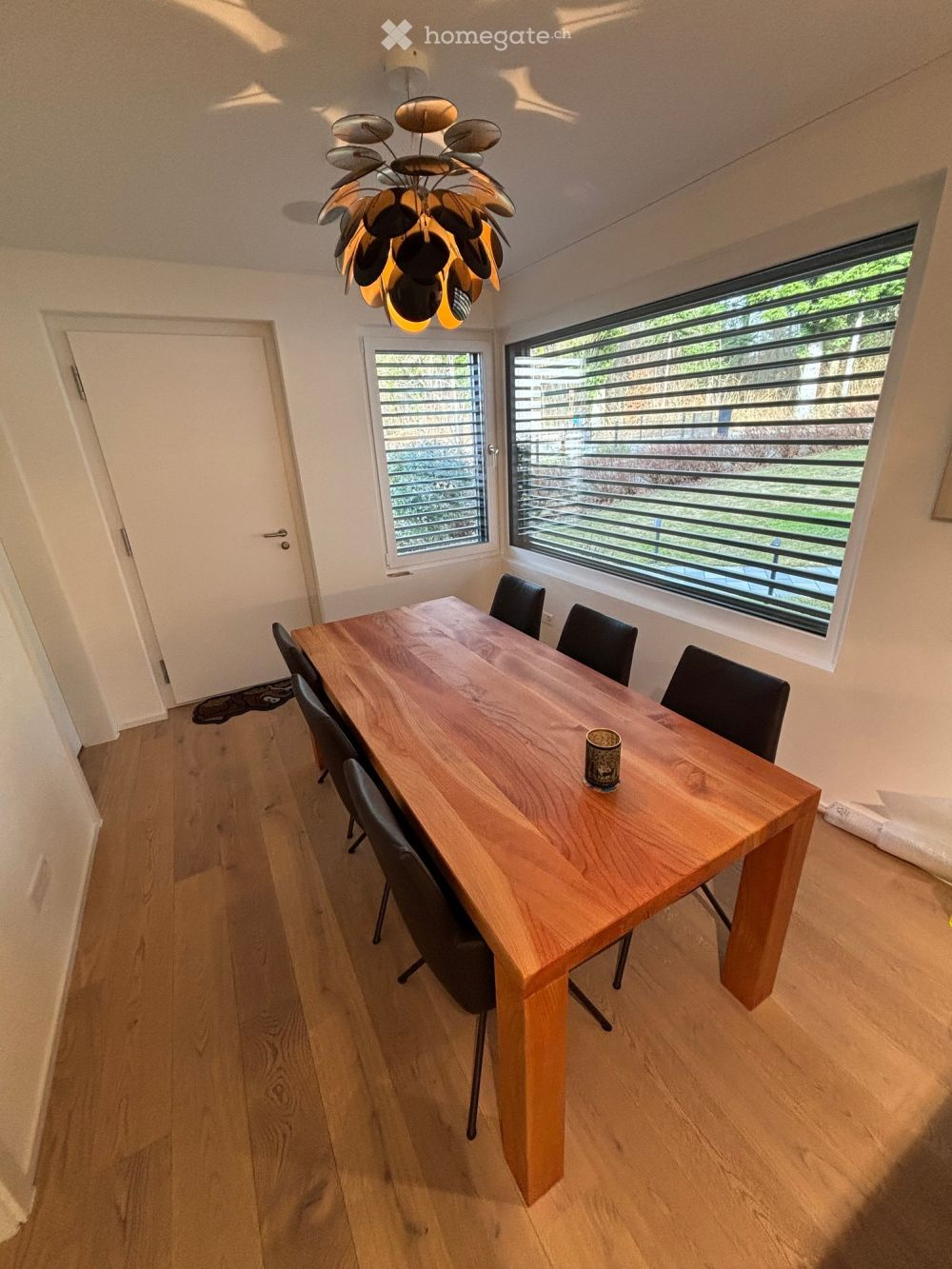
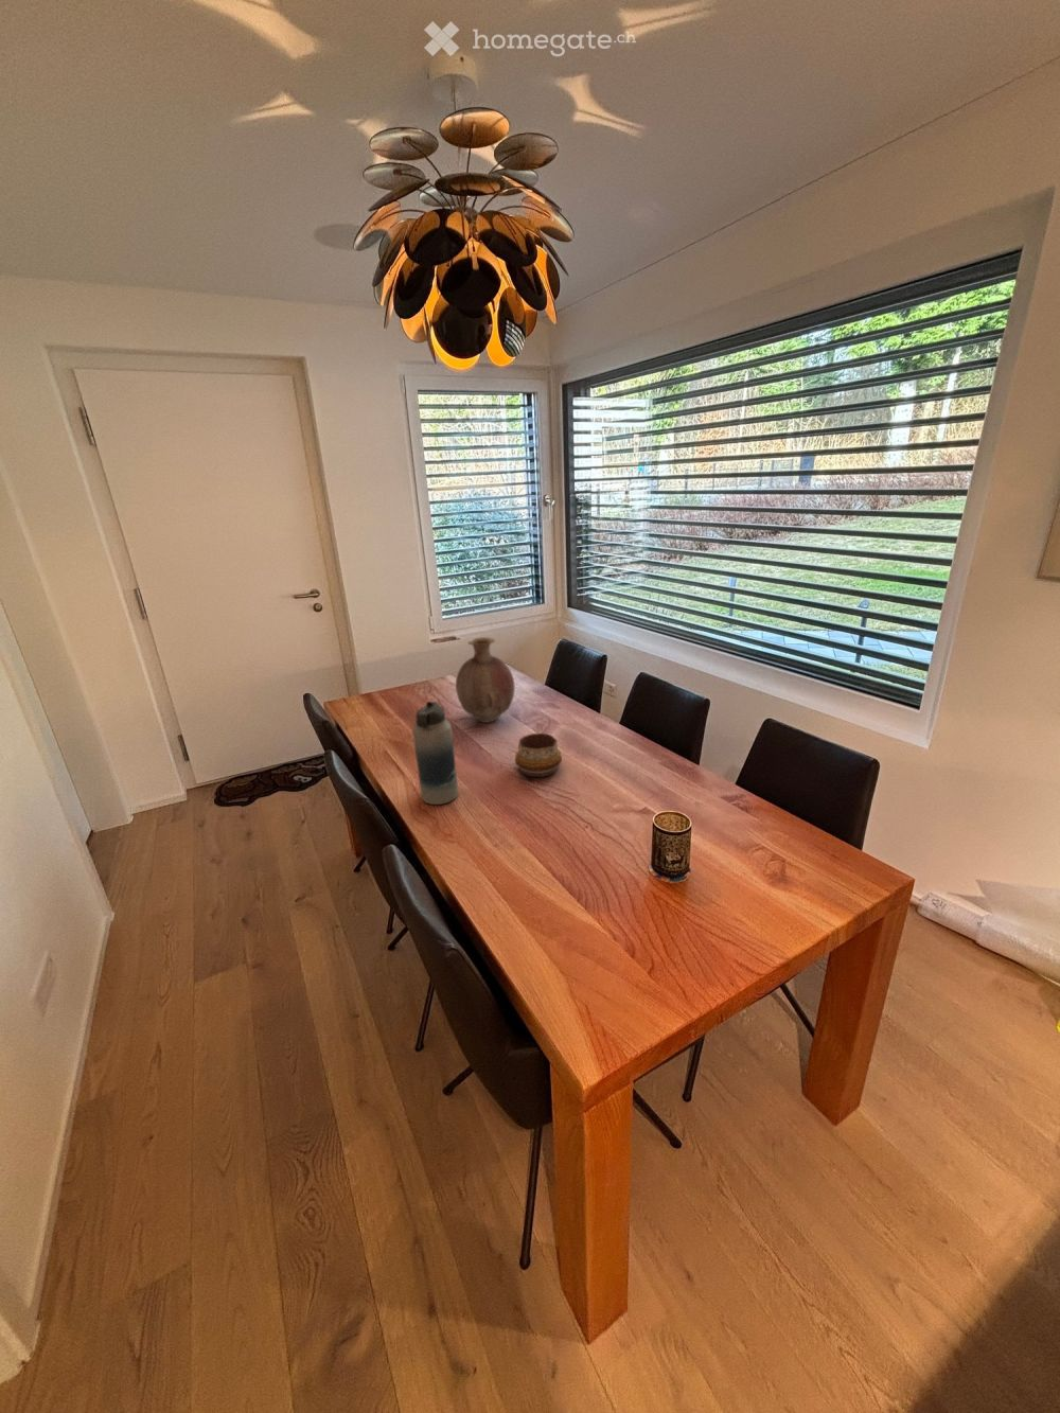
+ decorative bowl [514,733,563,778]
+ water bottle [411,700,459,806]
+ vase [454,636,517,724]
